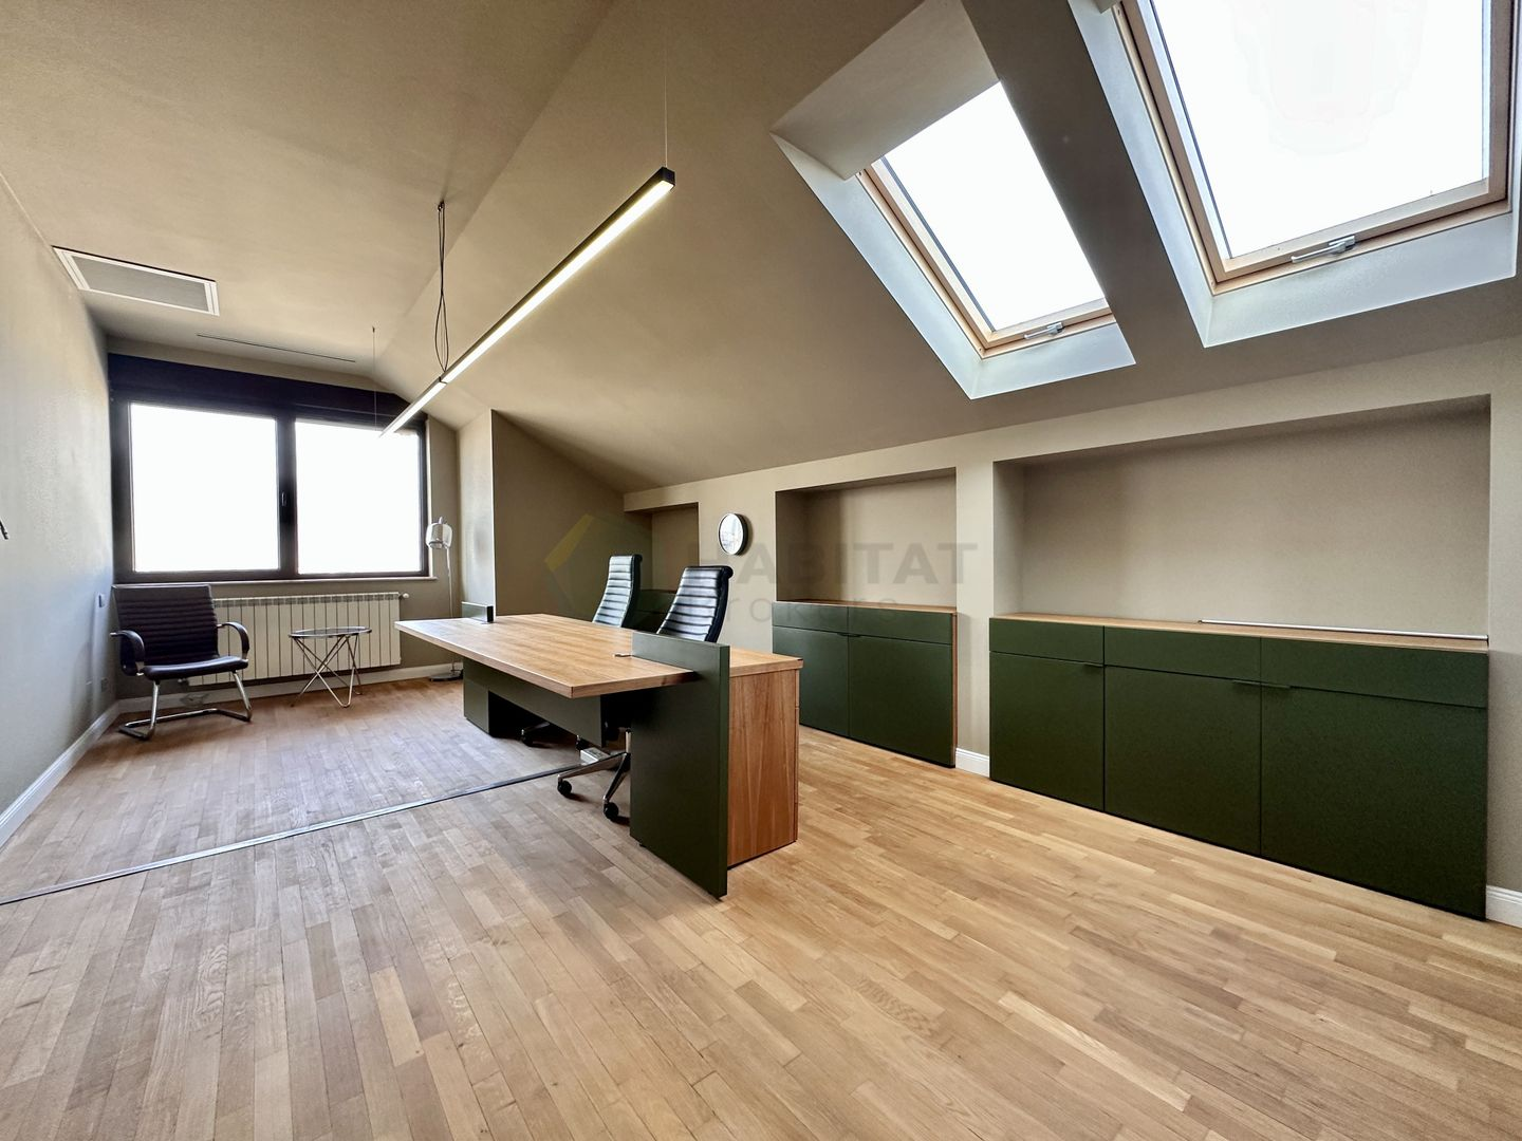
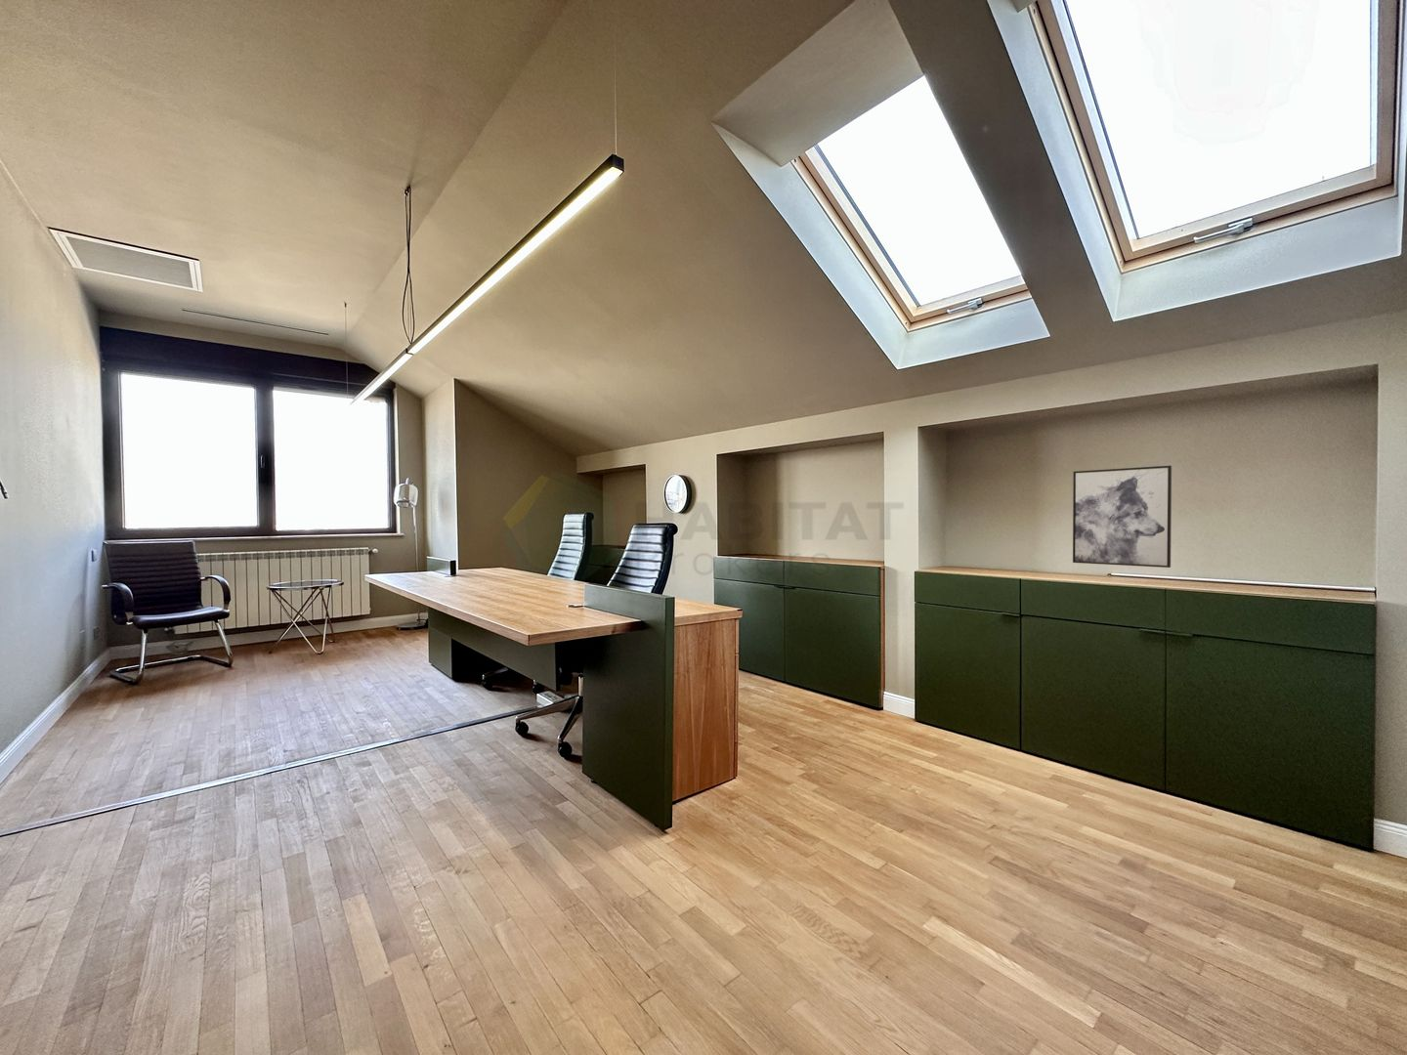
+ wall art [1071,465,1172,569]
